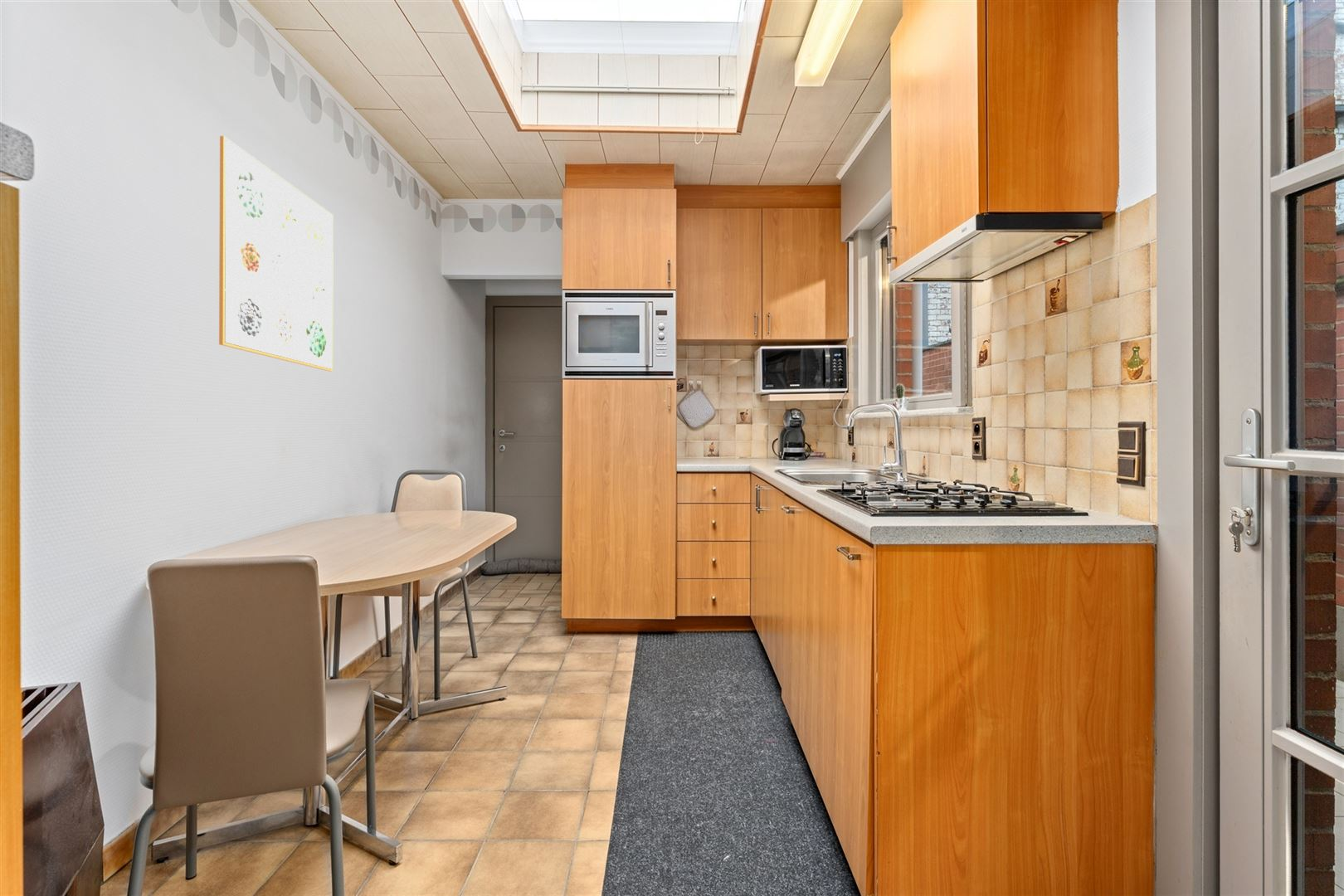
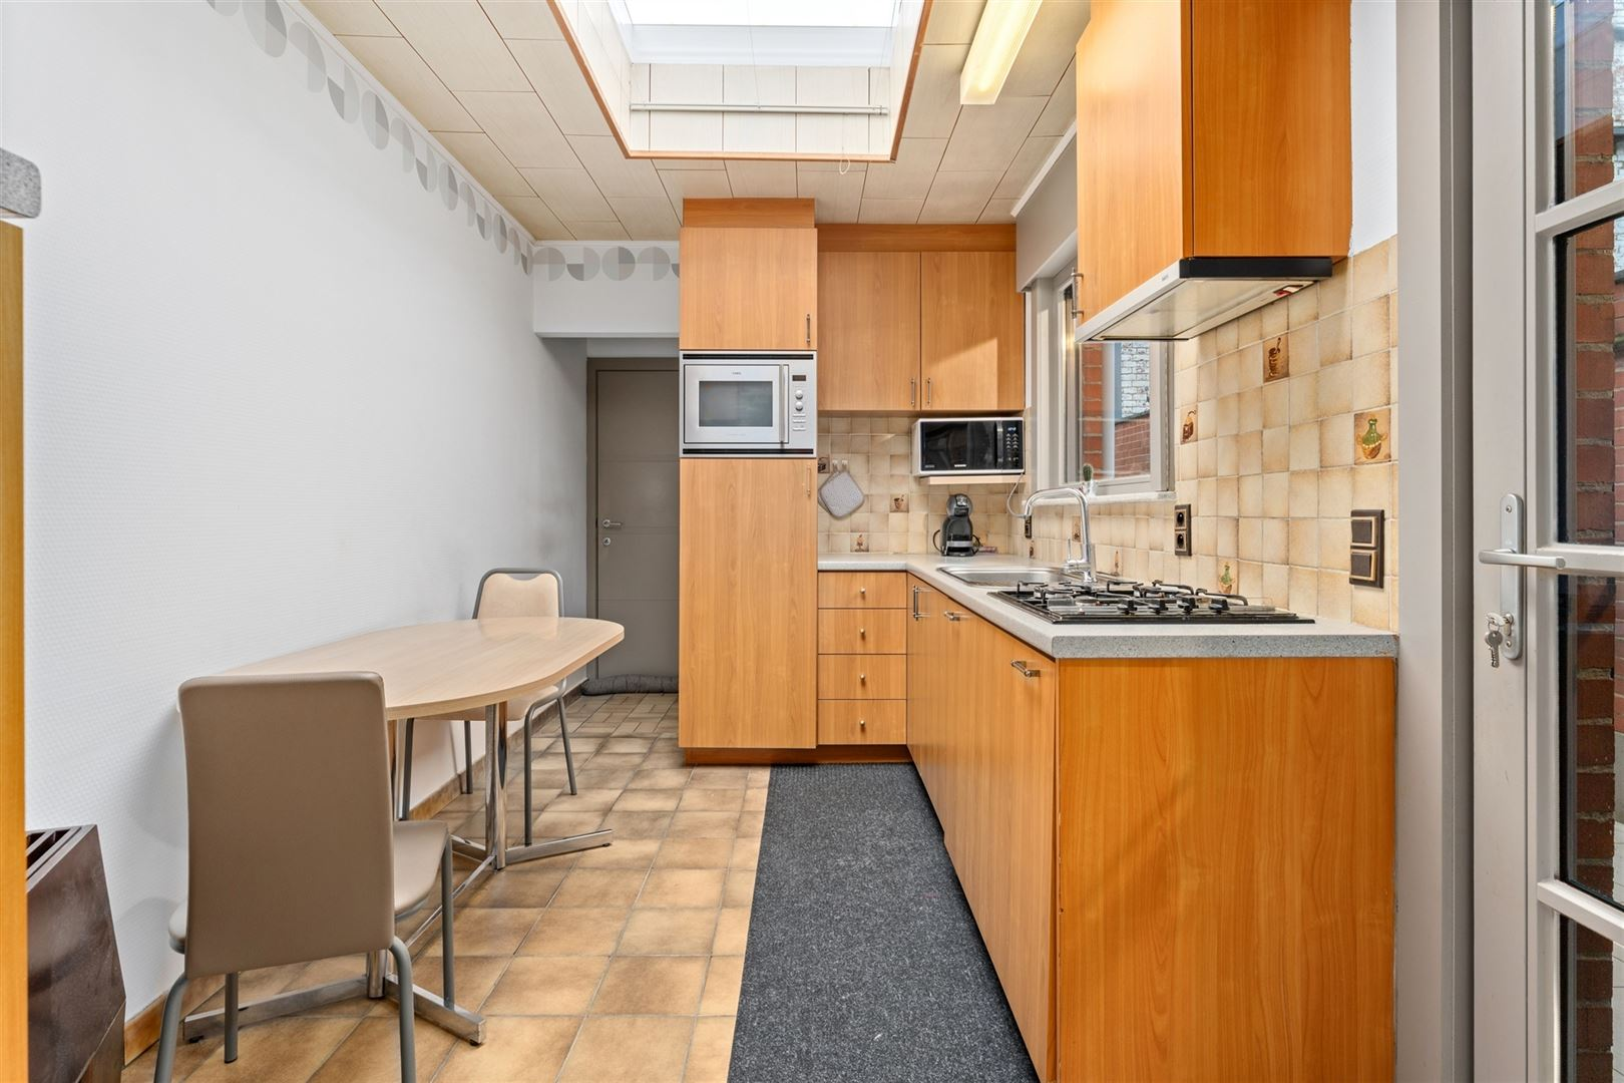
- wall art [218,135,334,373]
